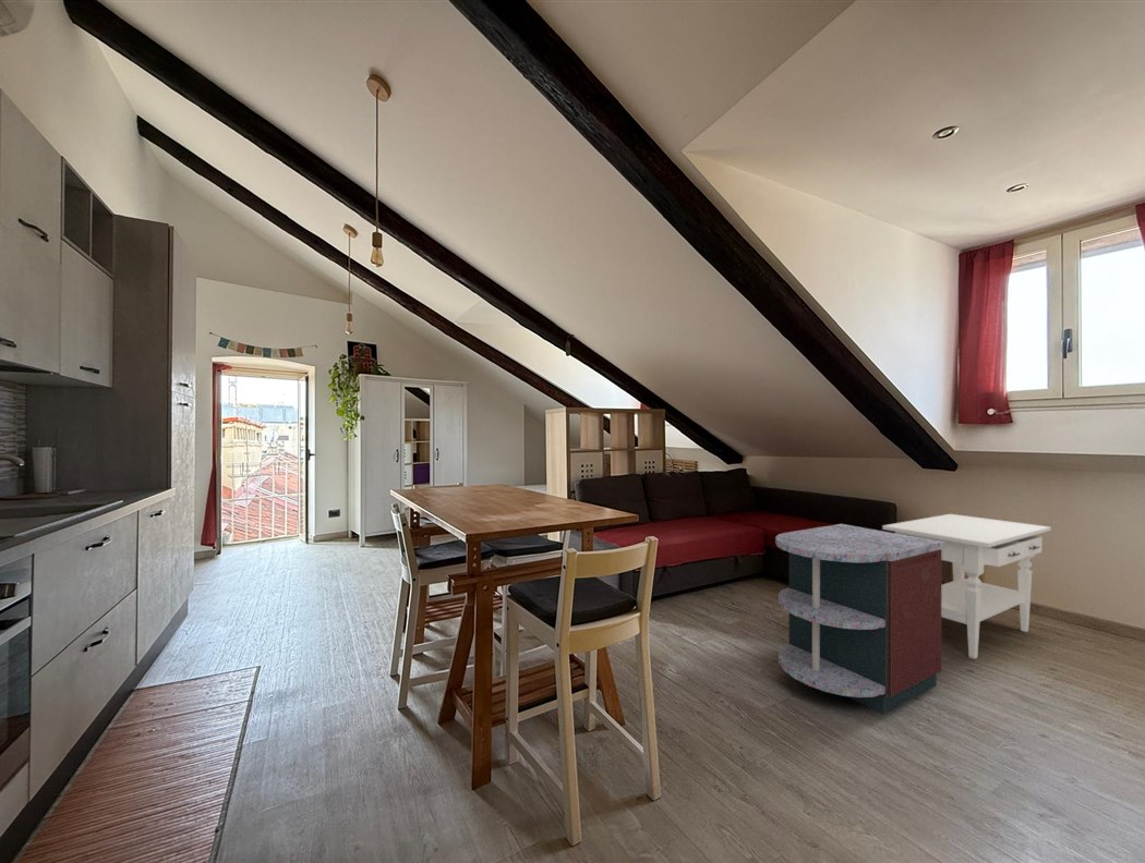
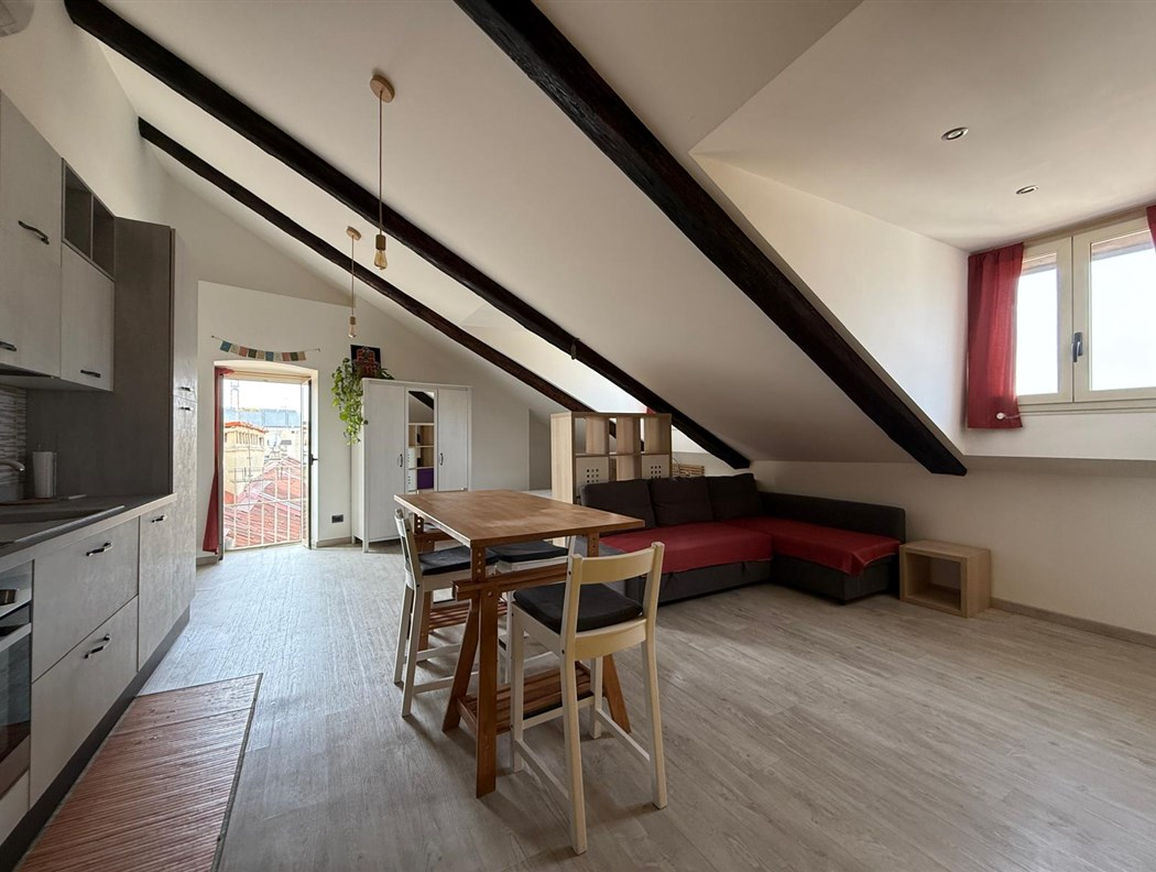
- side table [881,513,1052,660]
- storage cabinet [774,523,944,716]
